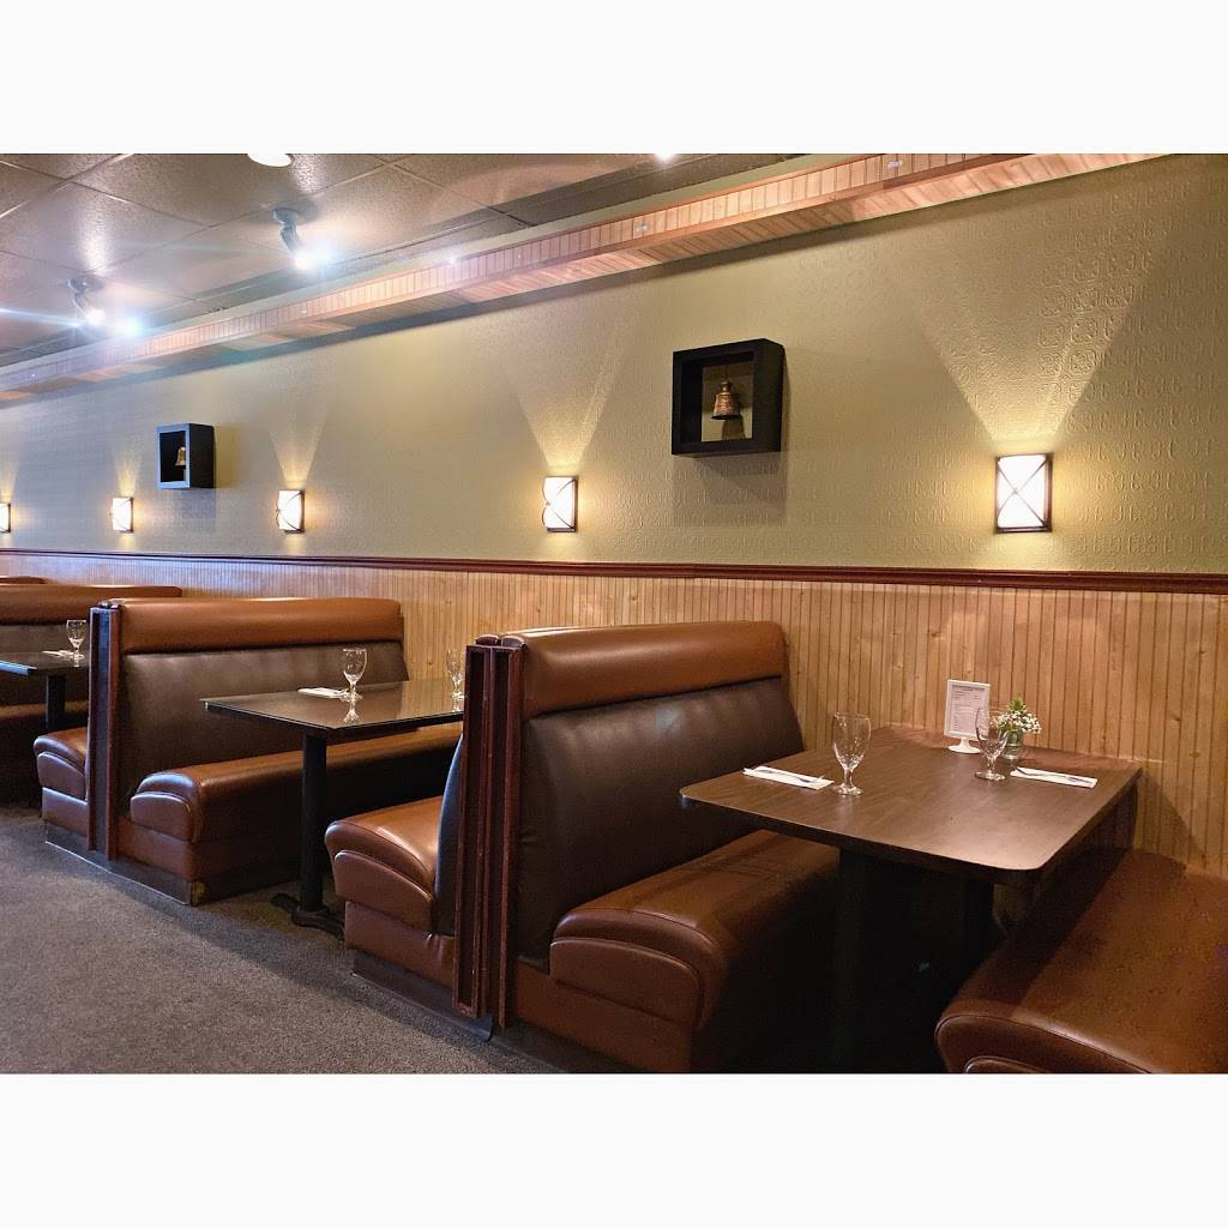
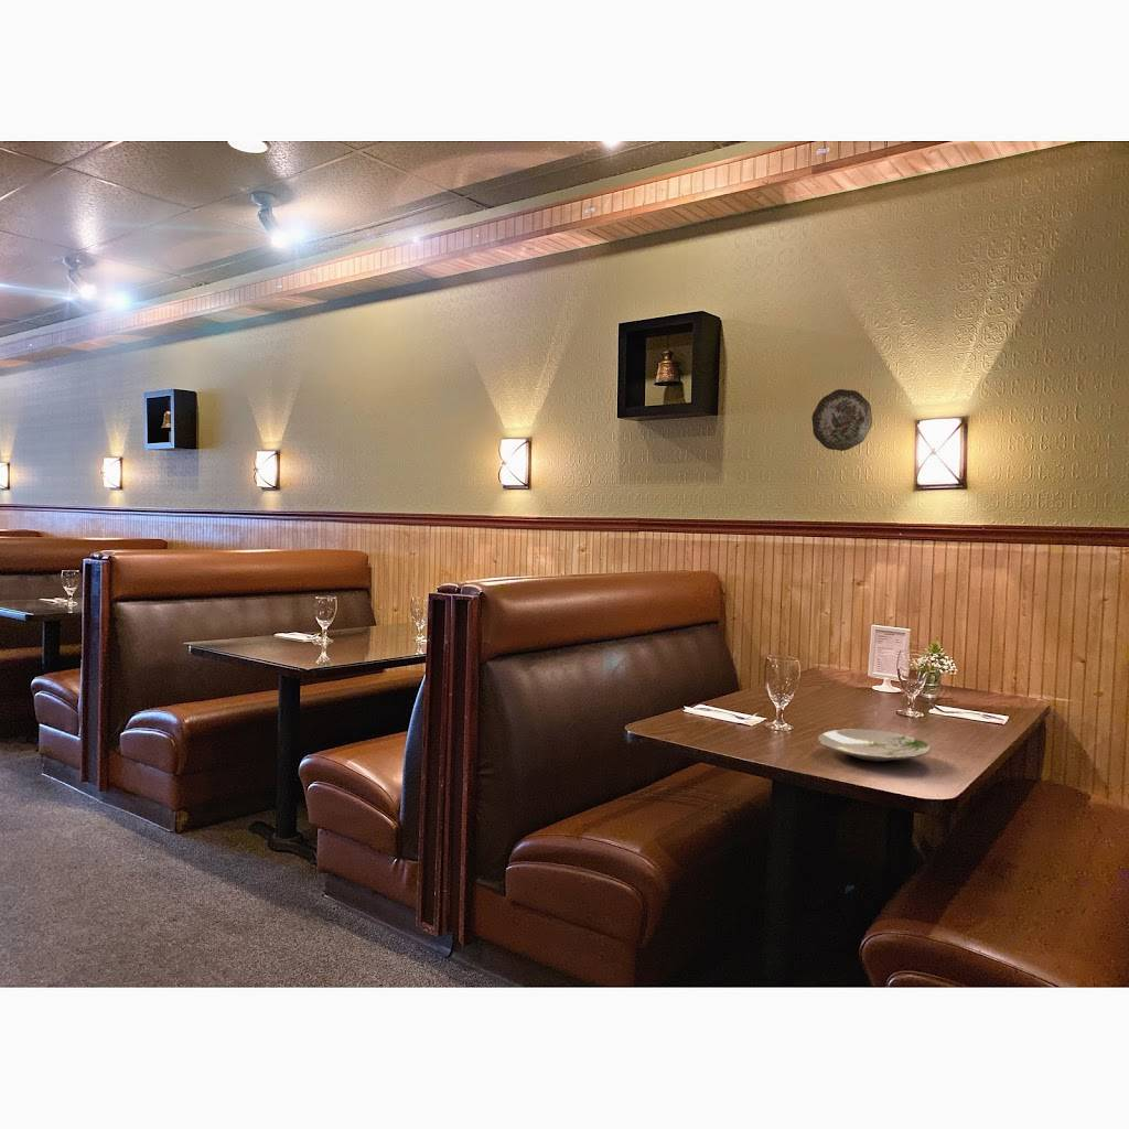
+ plate [817,729,932,763]
+ decorative plate [810,388,873,452]
